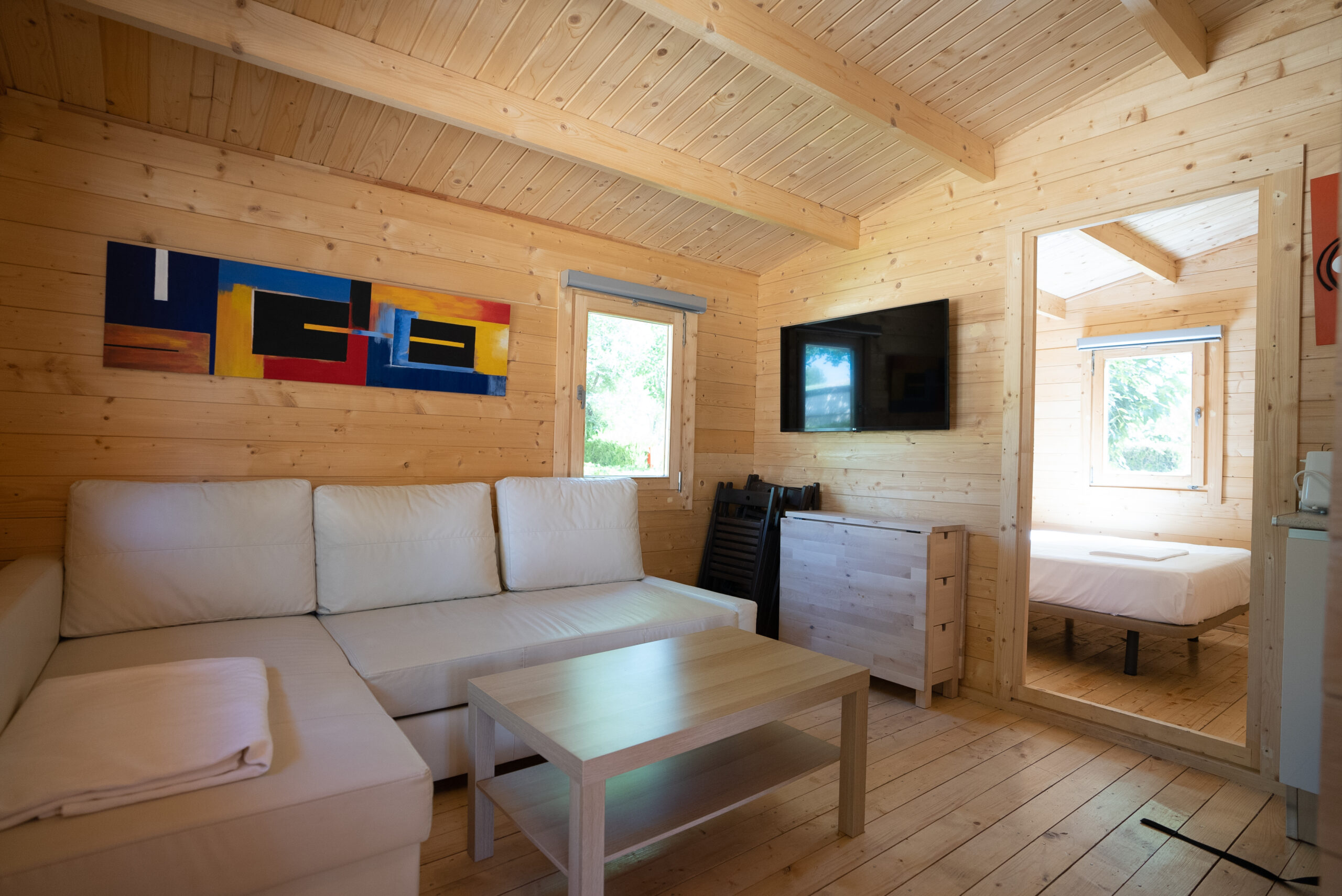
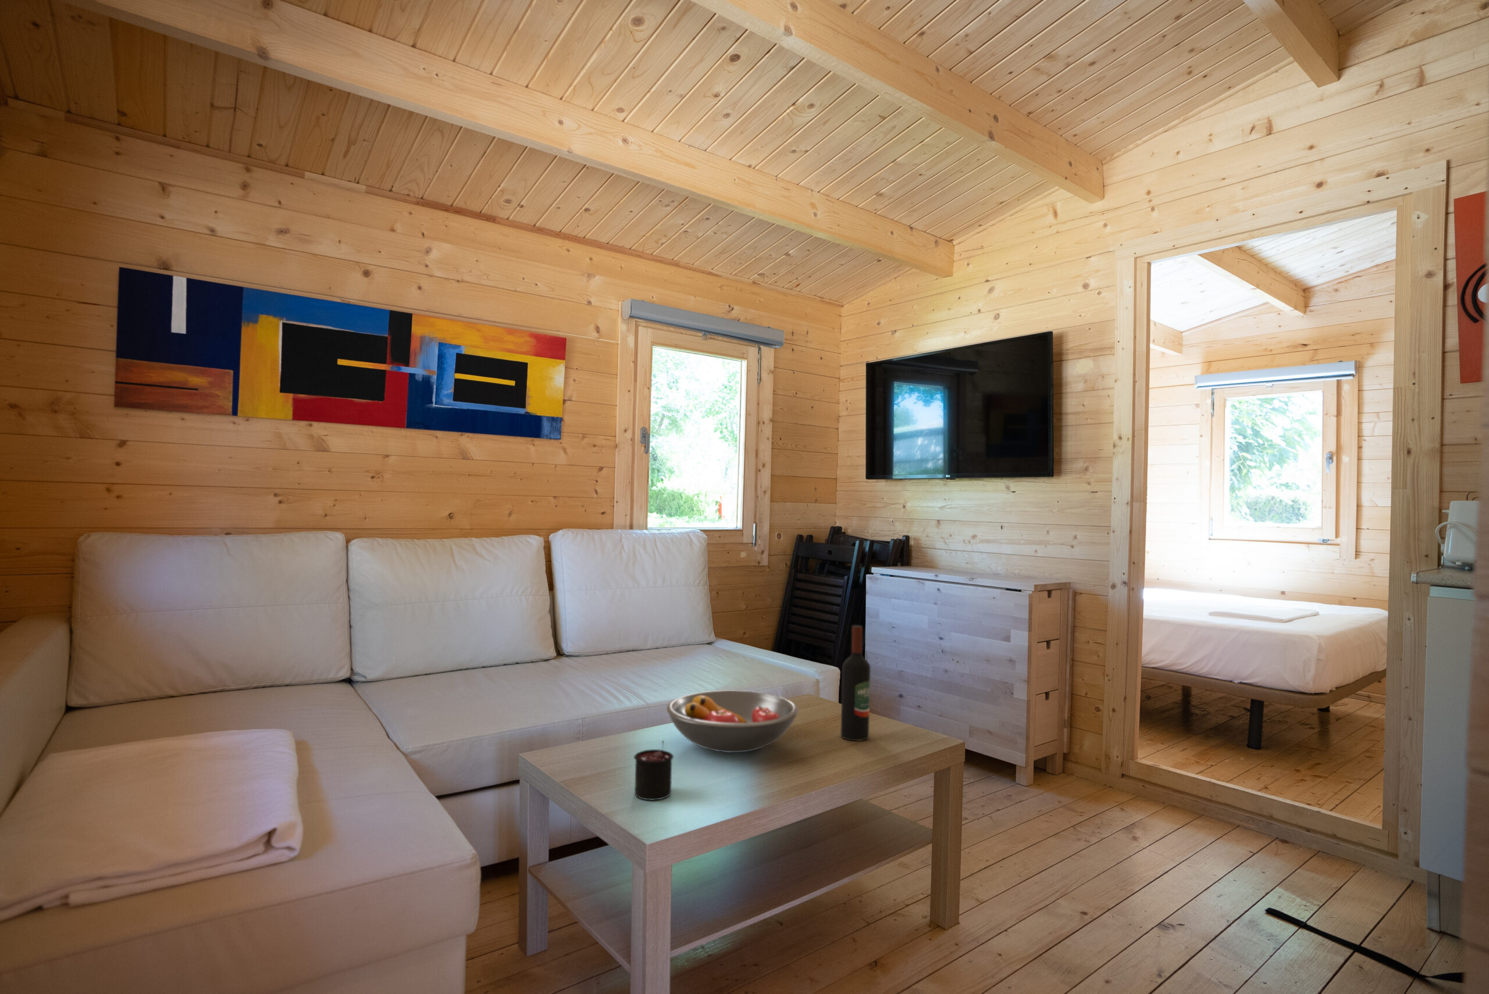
+ fruit bowl [666,690,799,753]
+ candle [634,740,675,801]
+ wine bottle [840,625,871,741]
